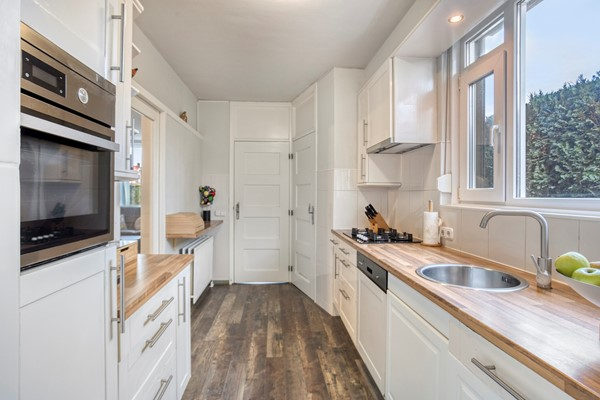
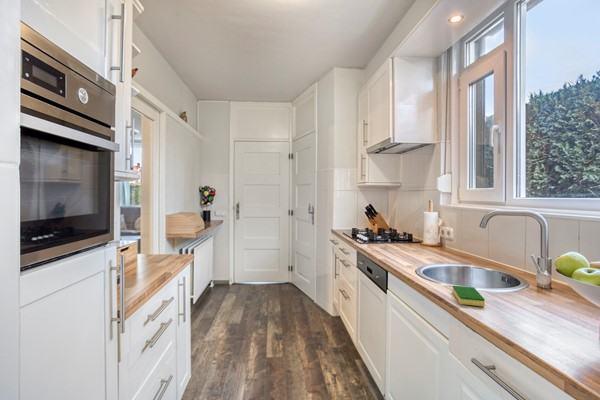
+ dish sponge [452,285,486,307]
